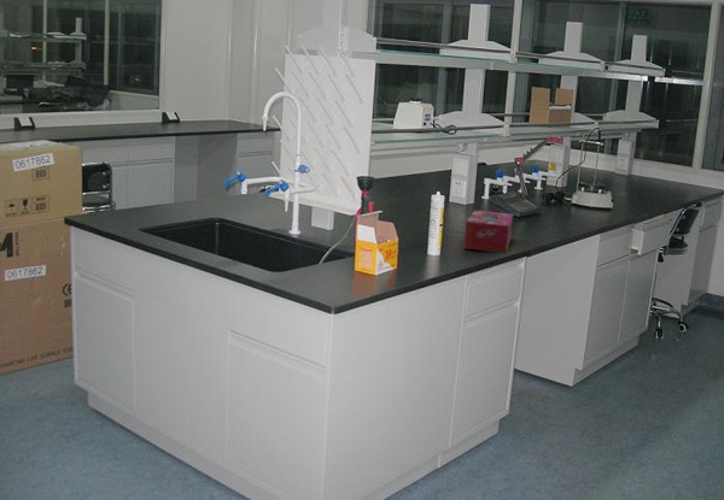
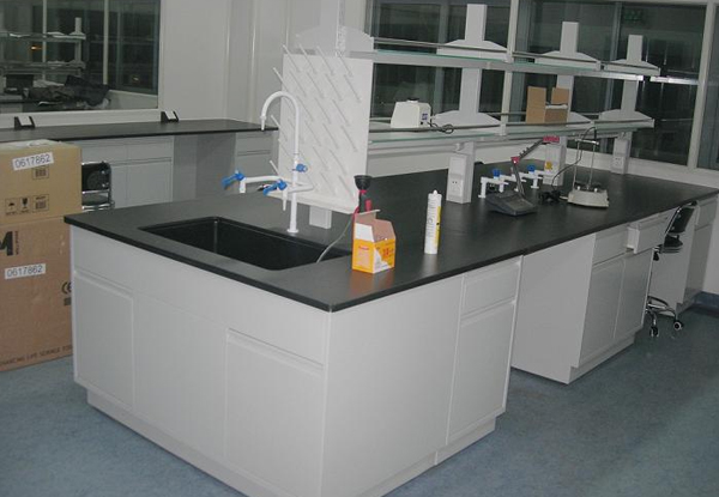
- tissue box [462,210,514,254]
